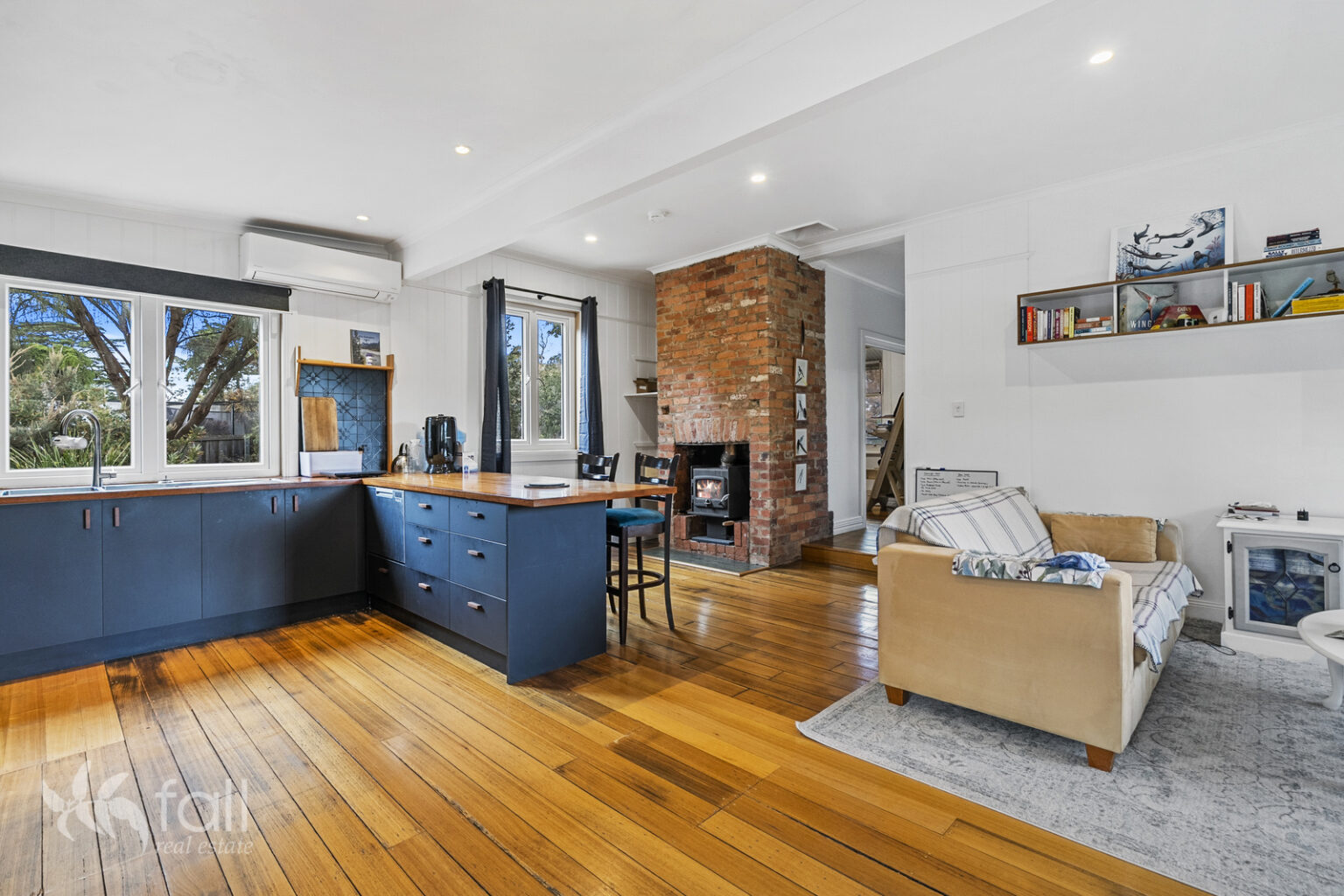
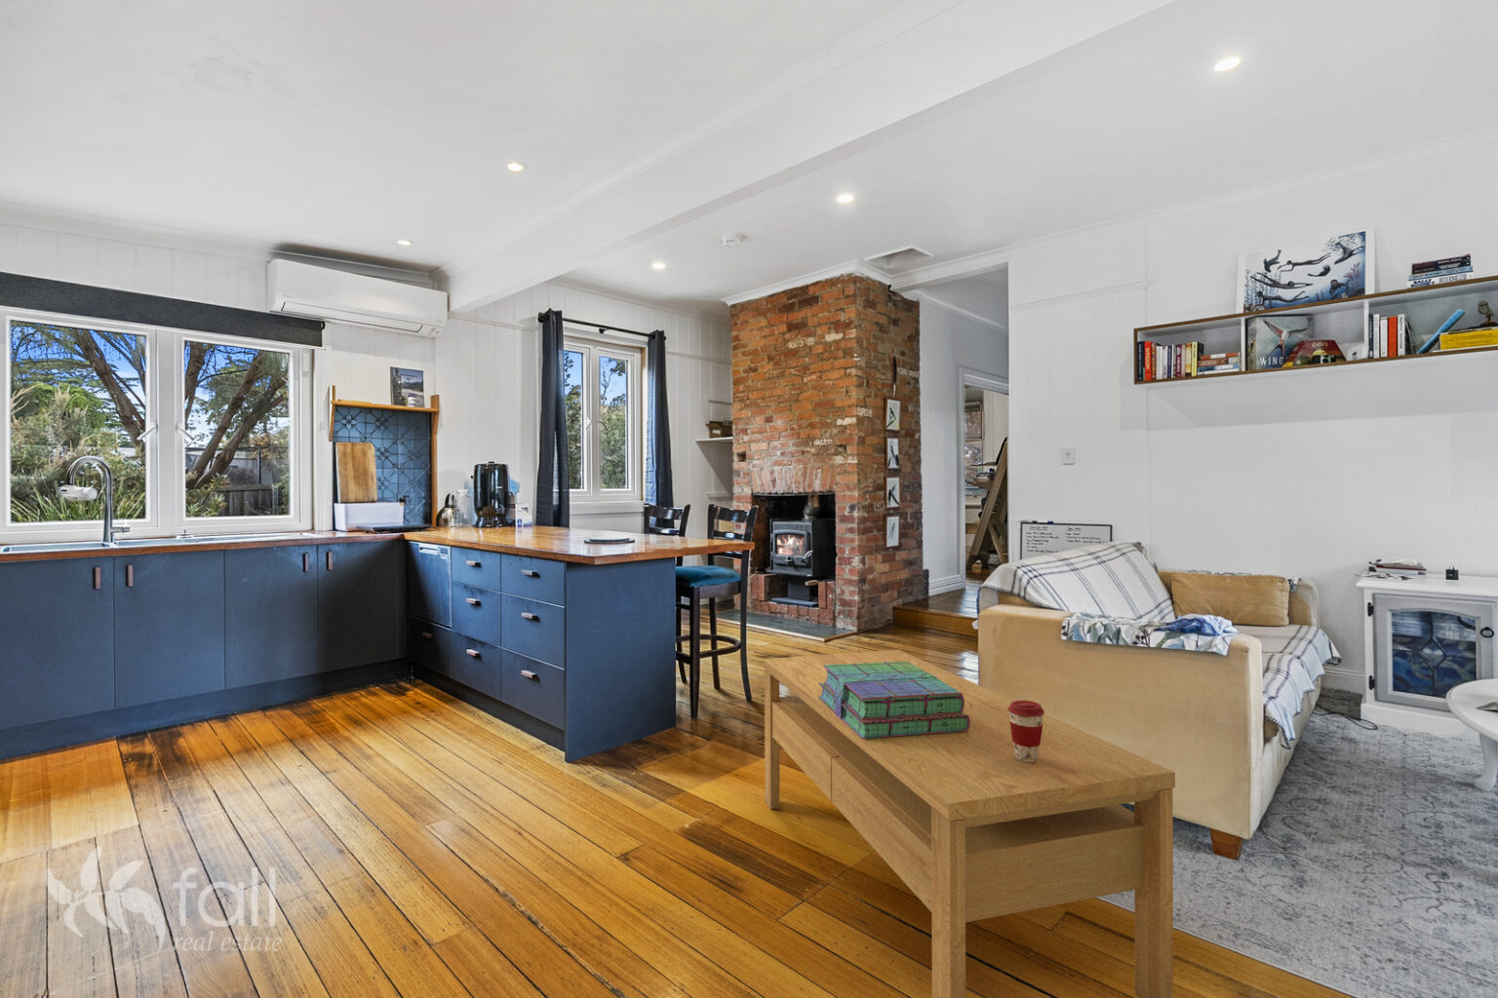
+ stack of books [819,661,971,738]
+ coffee cup [1008,699,1045,762]
+ coffee table [762,649,1176,998]
